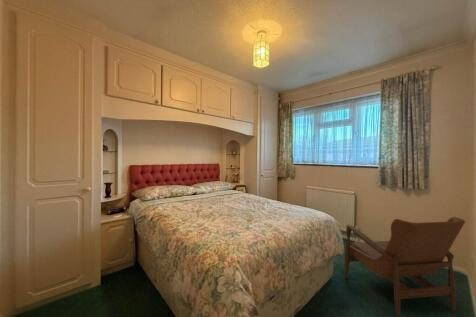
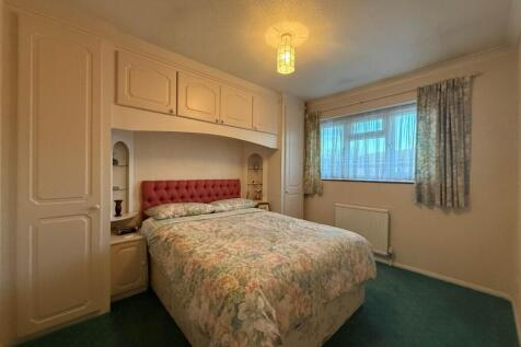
- armchair [343,216,466,317]
